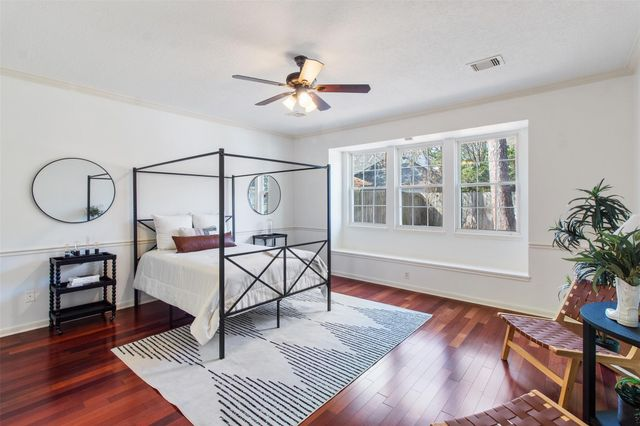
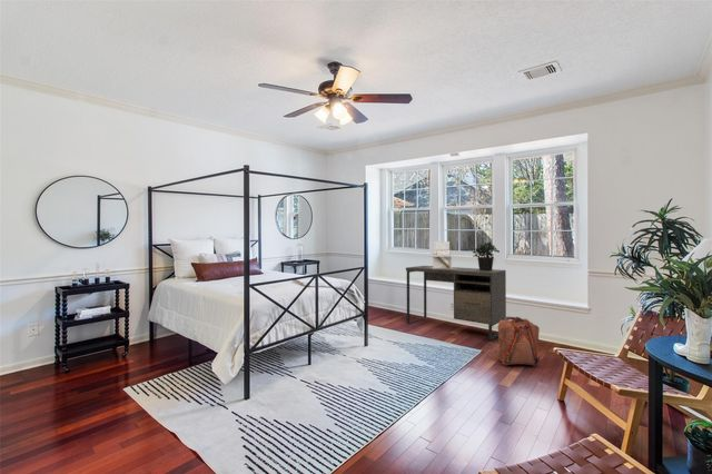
+ potted plant [472,240,501,270]
+ letter holder [428,240,457,269]
+ desk [405,265,507,340]
+ backpack [497,316,542,367]
